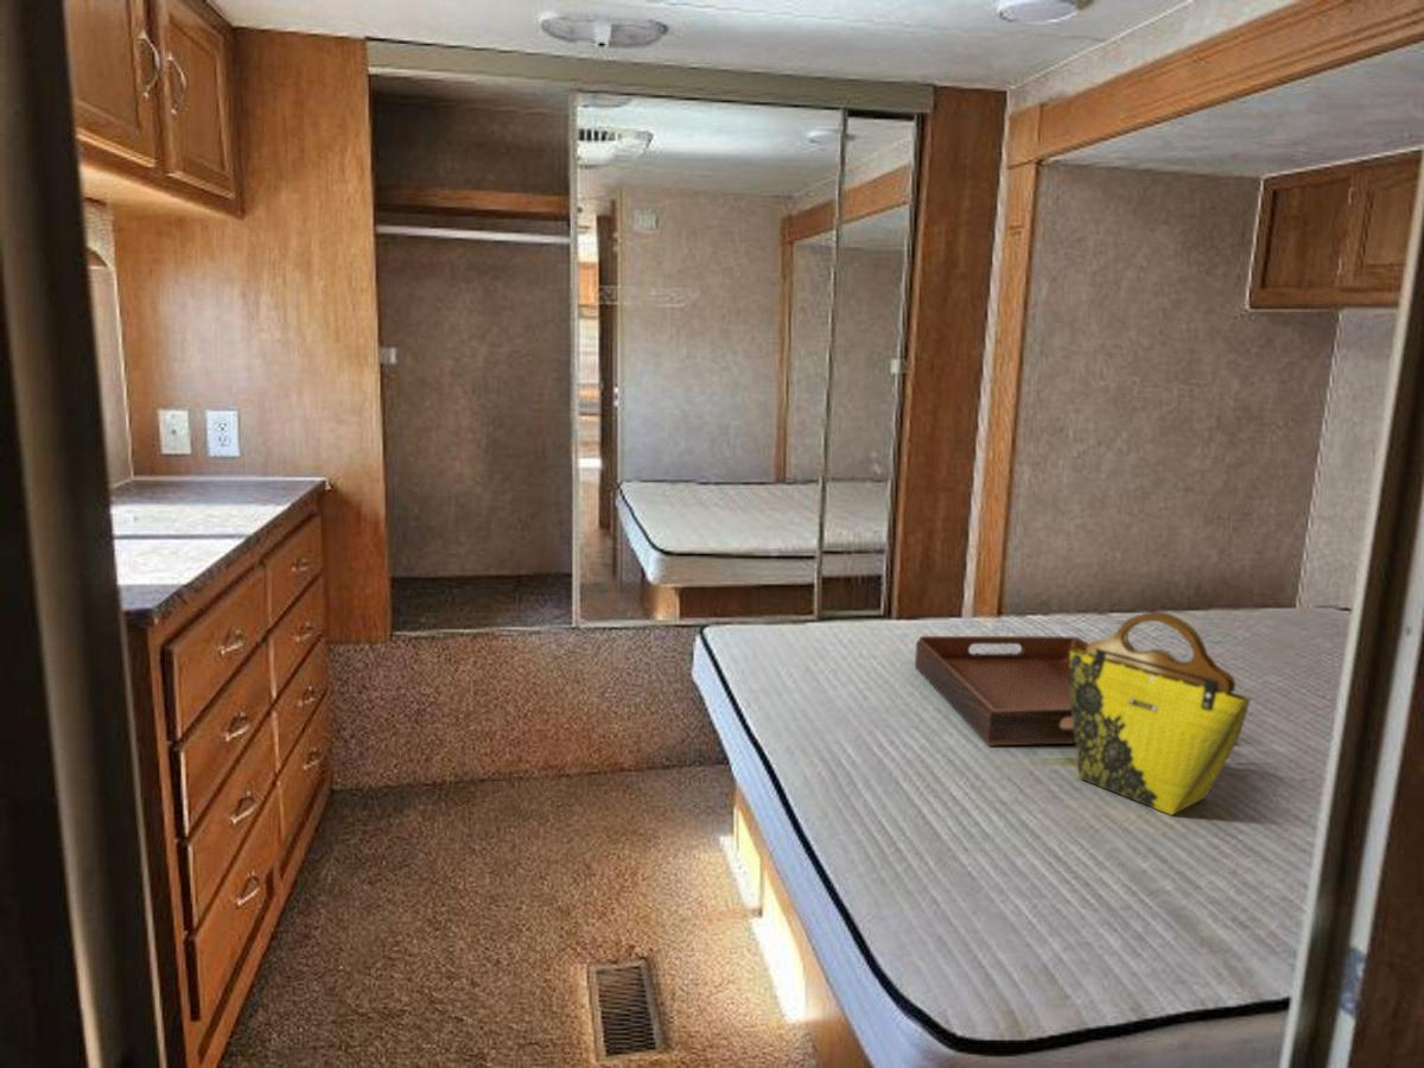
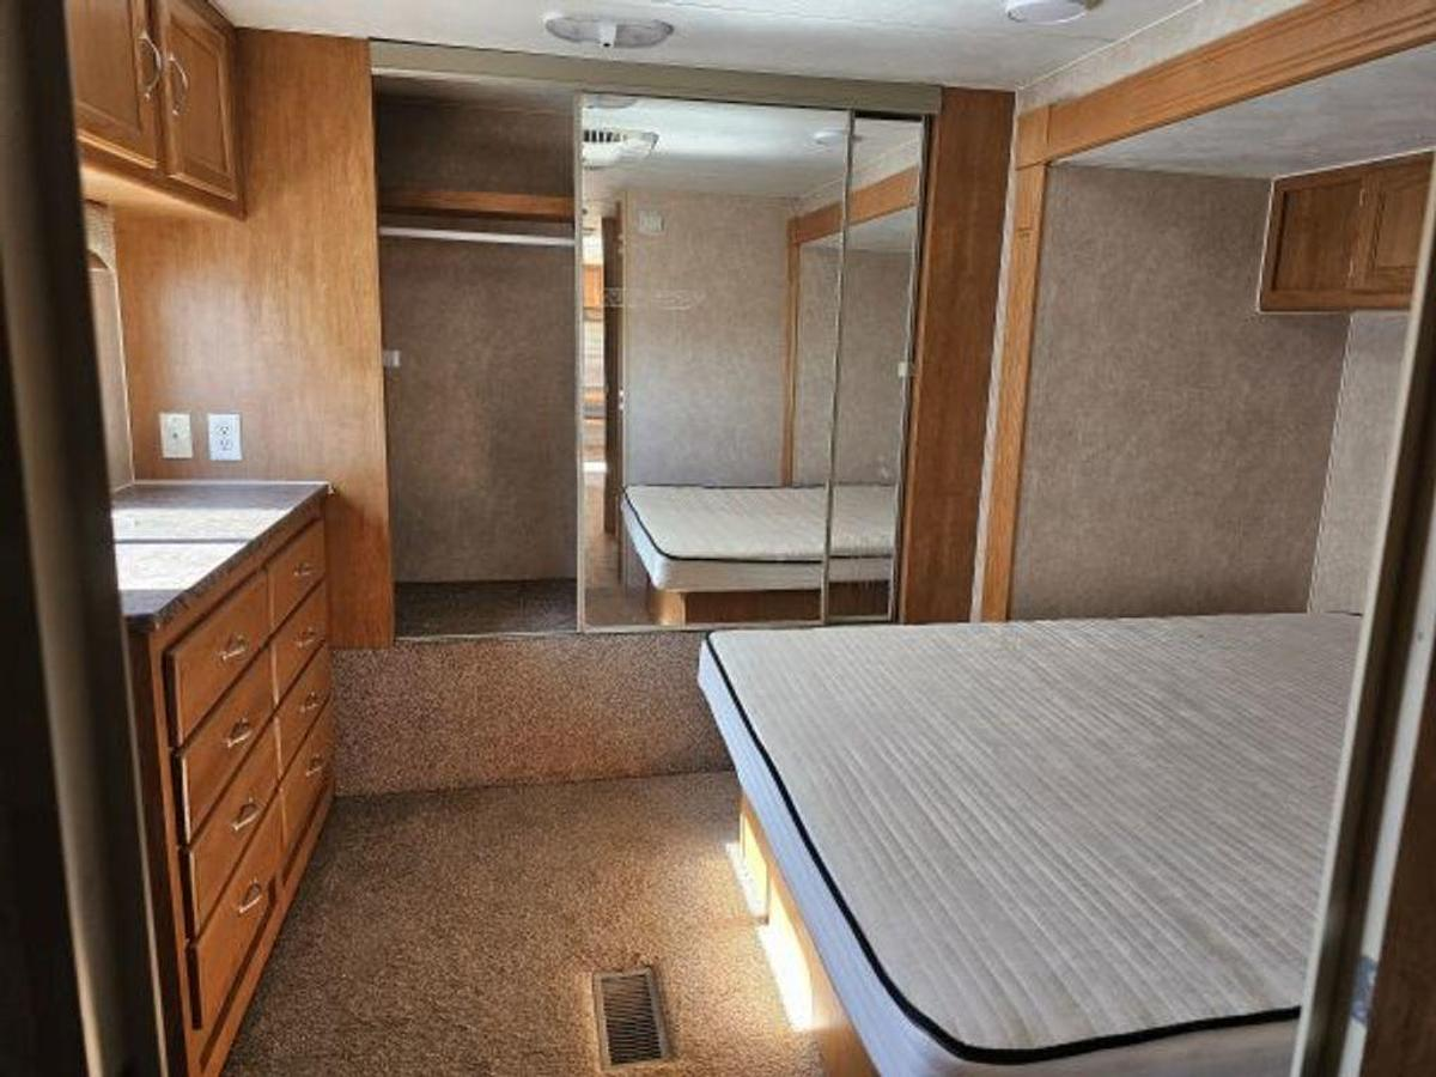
- serving tray [914,635,1089,748]
- tote bag [1069,611,1252,816]
